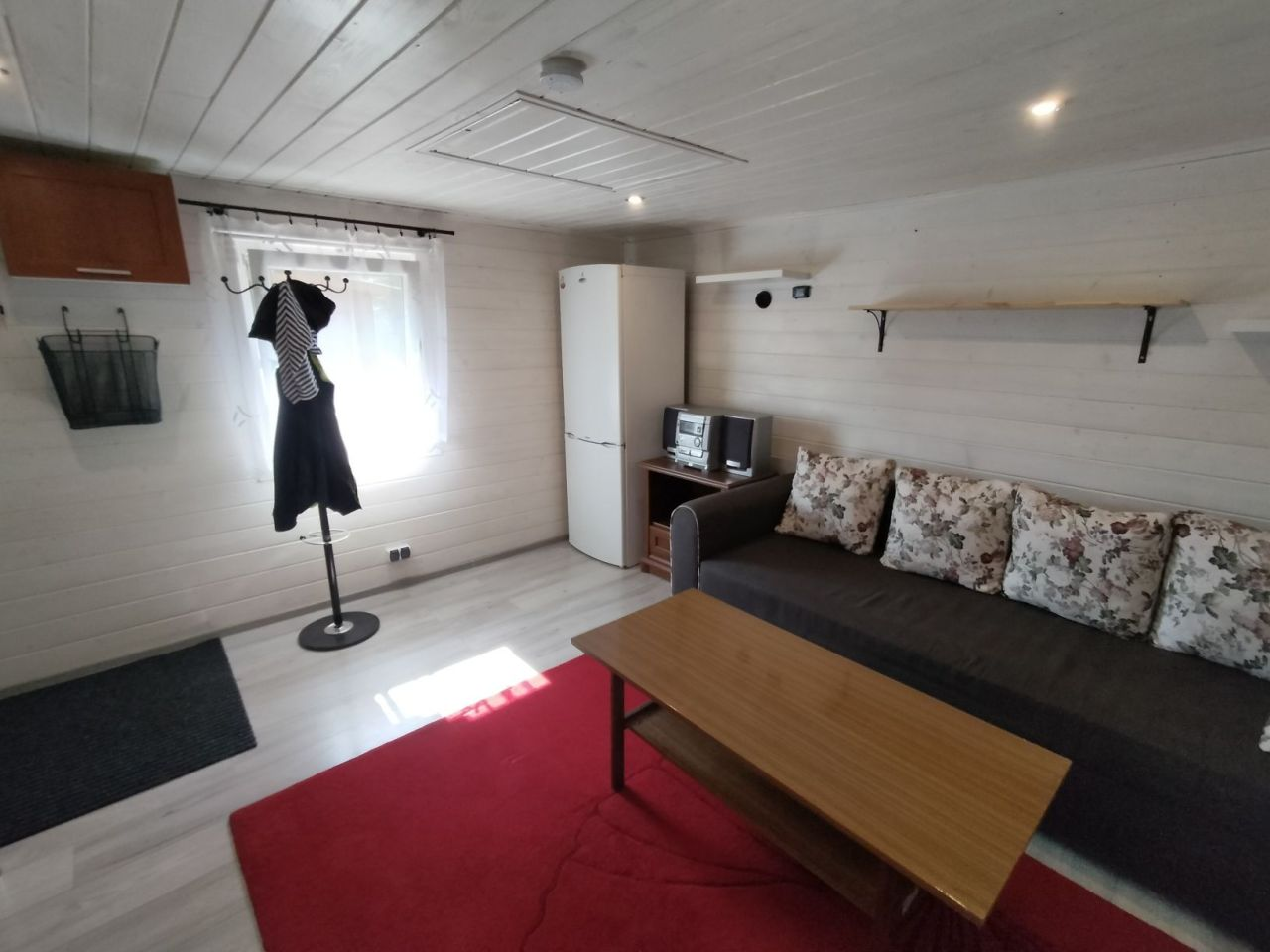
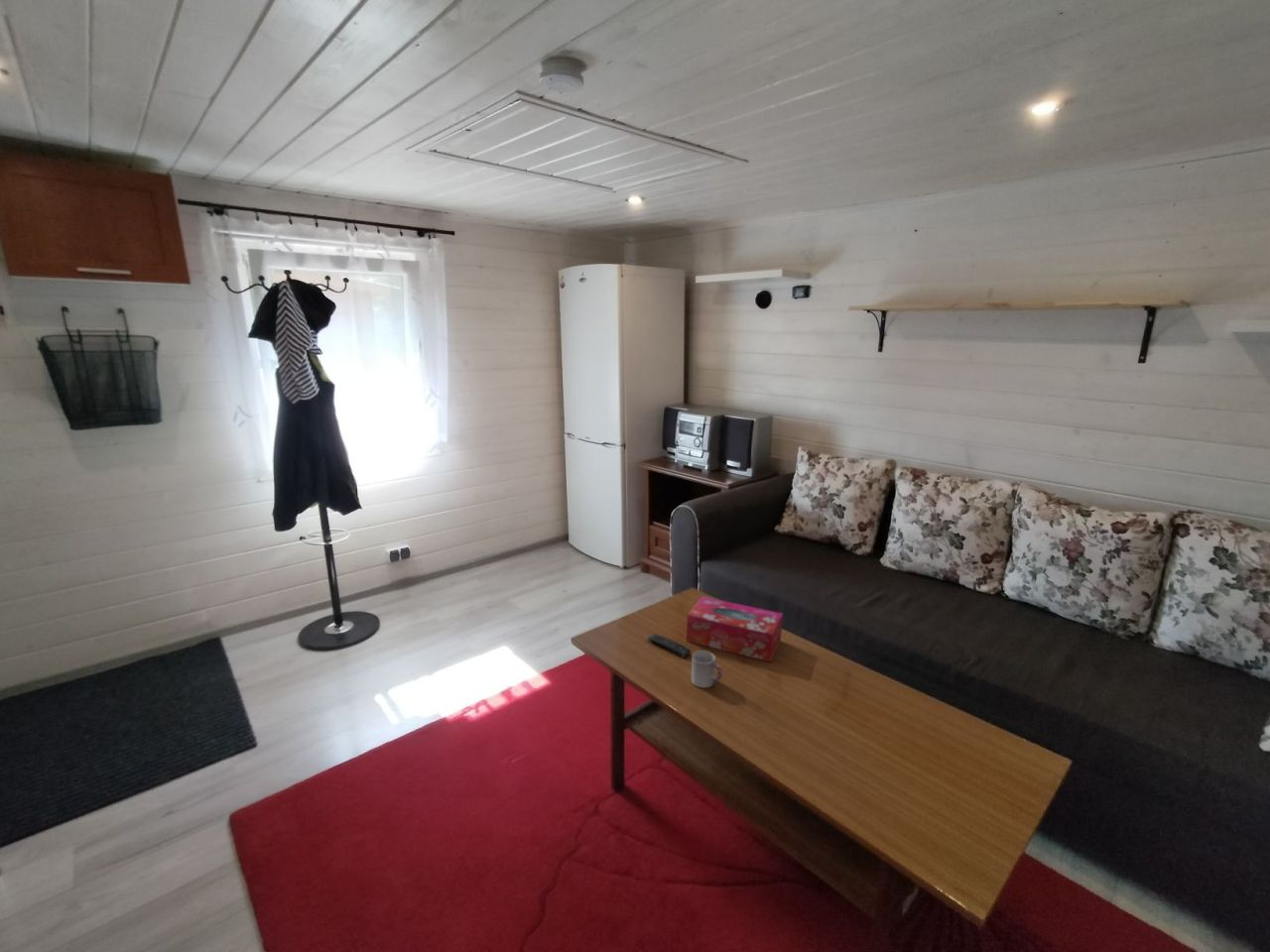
+ remote control [647,633,692,658]
+ tissue box [686,596,784,663]
+ cup [691,650,723,689]
